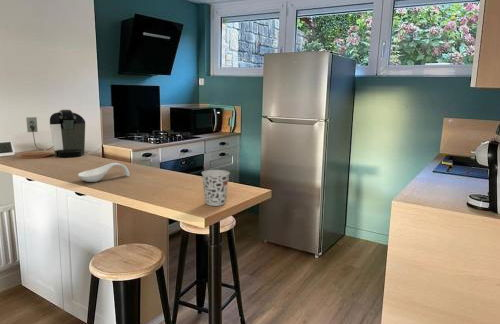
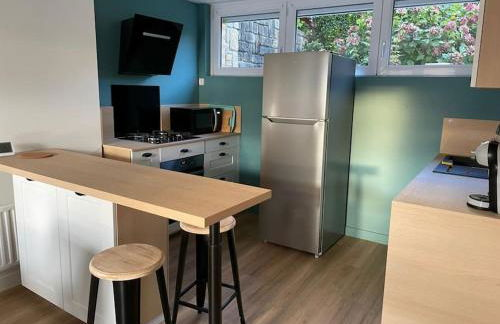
- spoon rest [77,162,131,183]
- cup [201,169,231,207]
- coffee maker [25,109,86,158]
